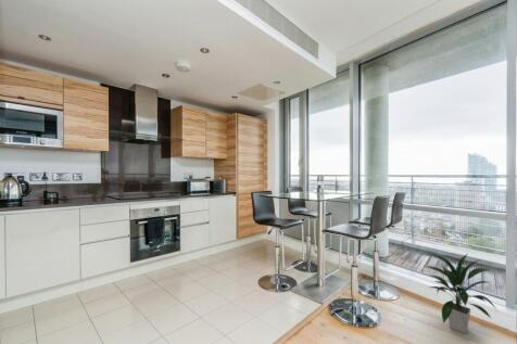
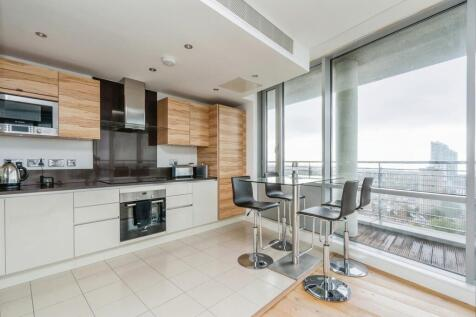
- indoor plant [424,252,497,334]
